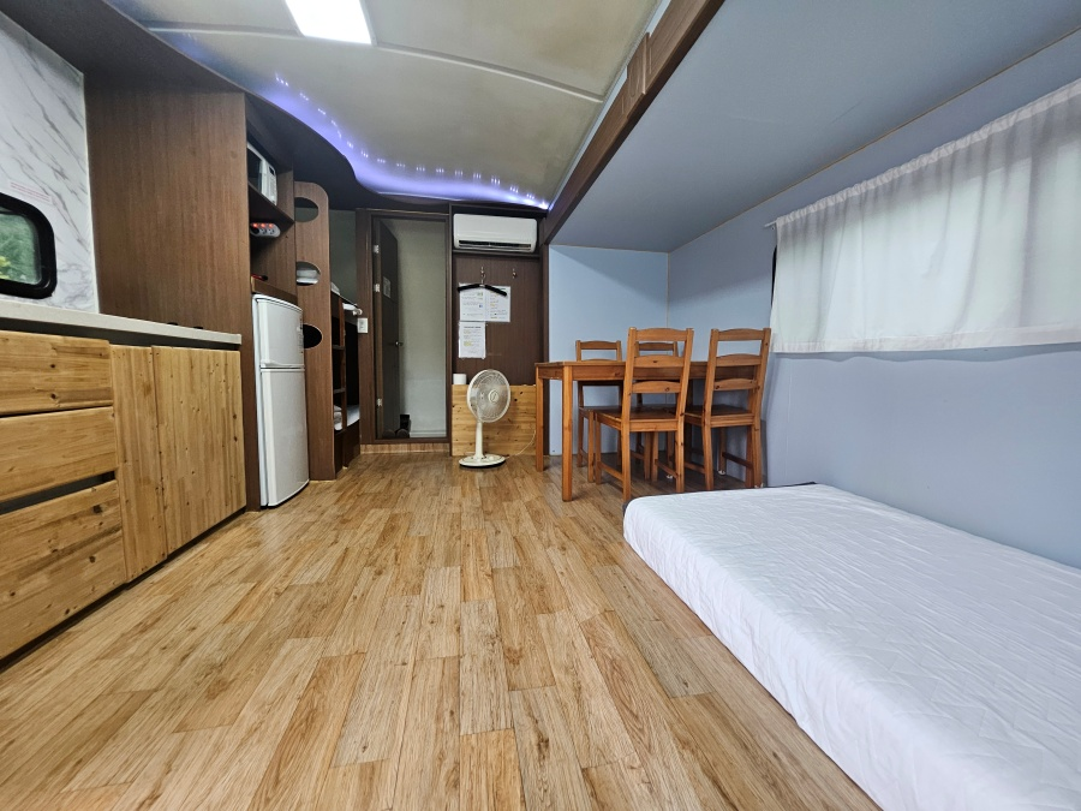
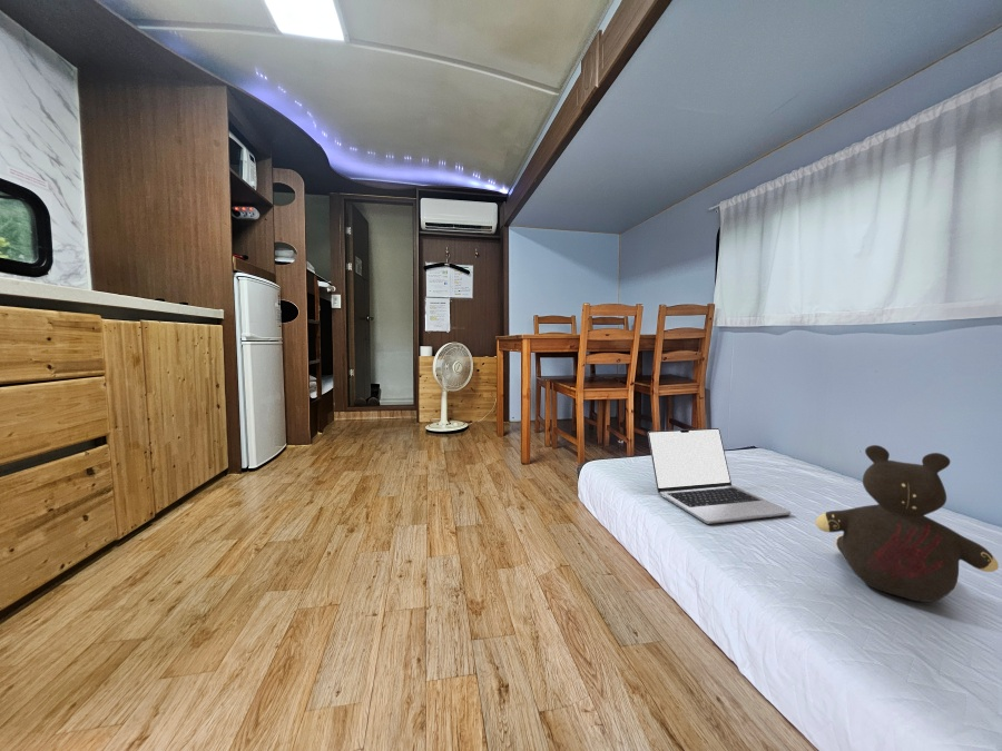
+ laptop [647,427,793,525]
+ teddy bear [815,444,1000,603]
